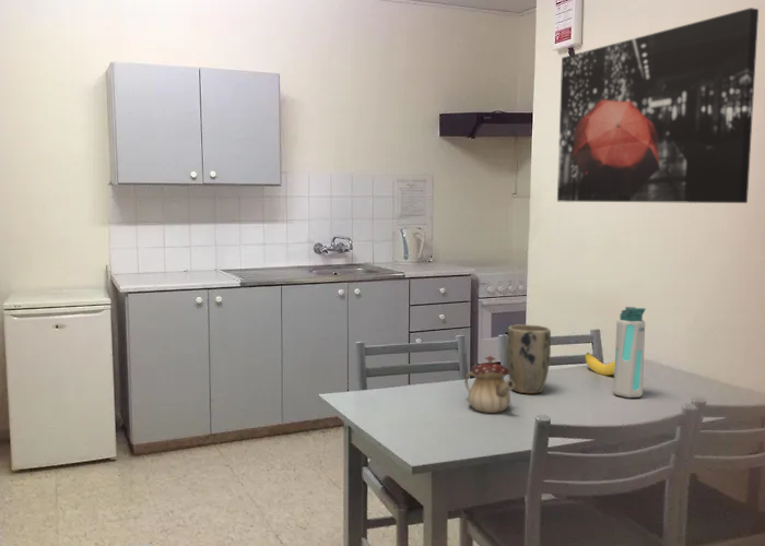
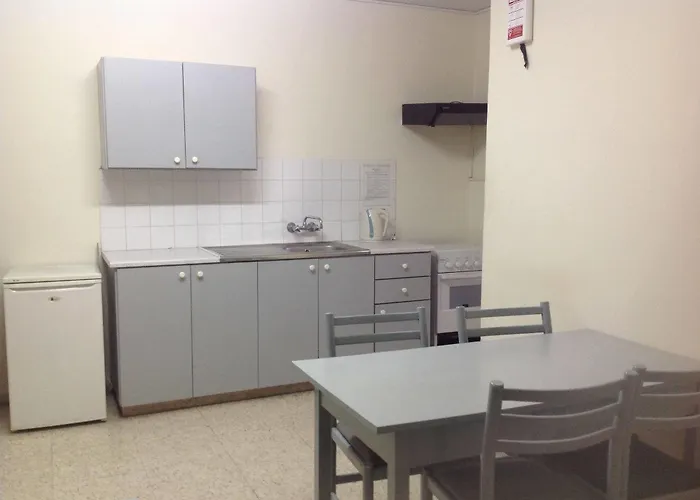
- teapot [463,355,515,414]
- water bottle [613,306,646,399]
- plant pot [506,323,552,394]
- wall art [556,7,760,204]
- banana [585,352,615,376]
